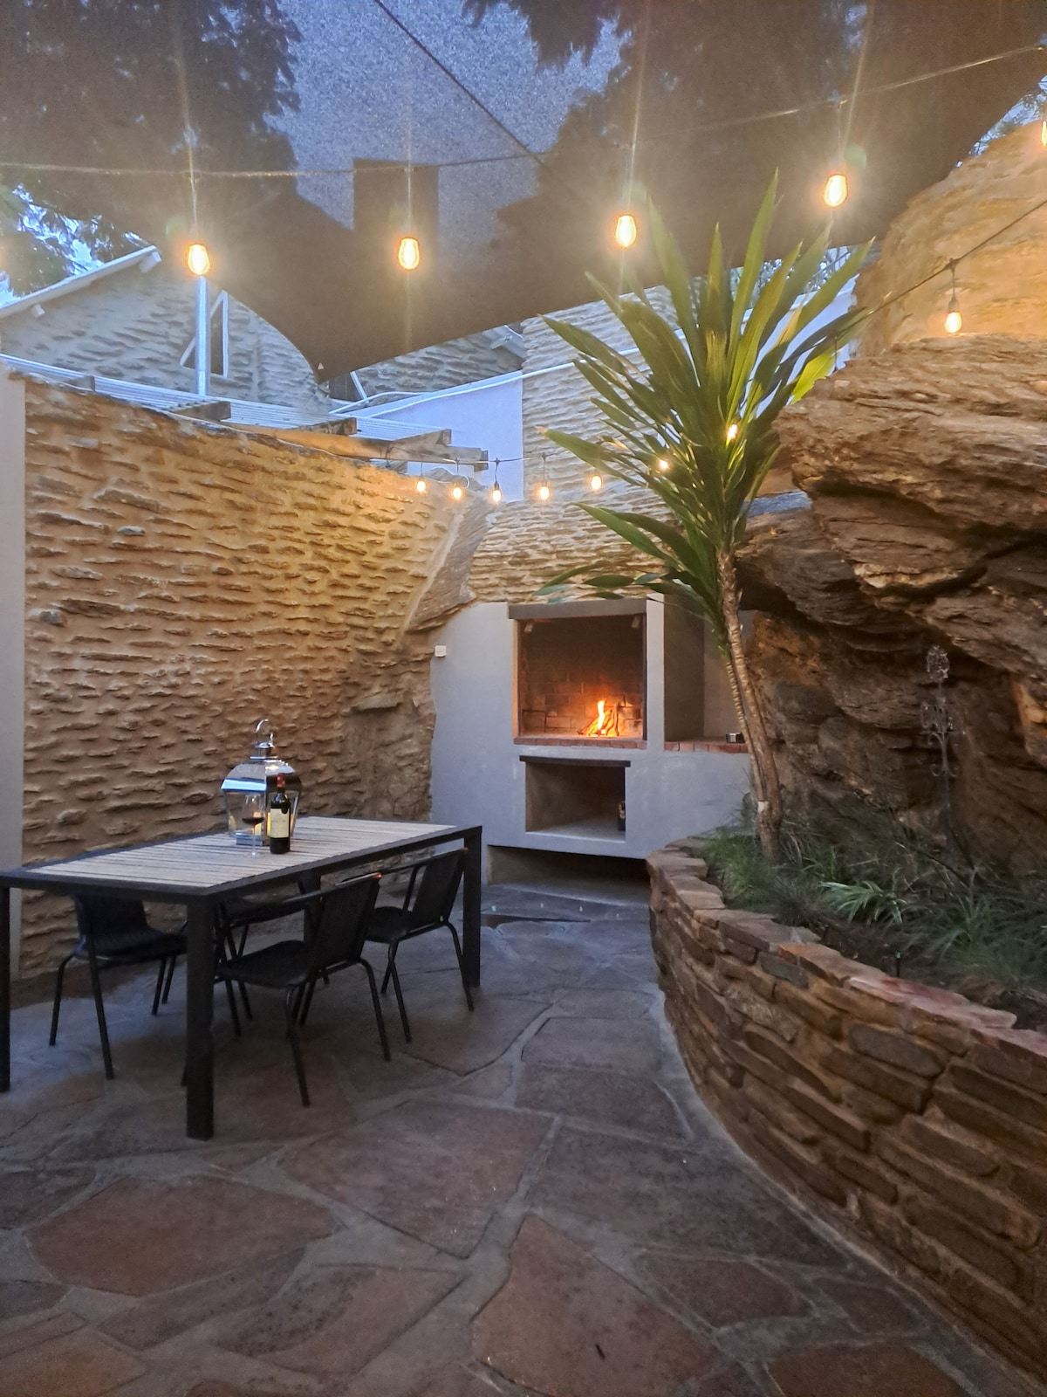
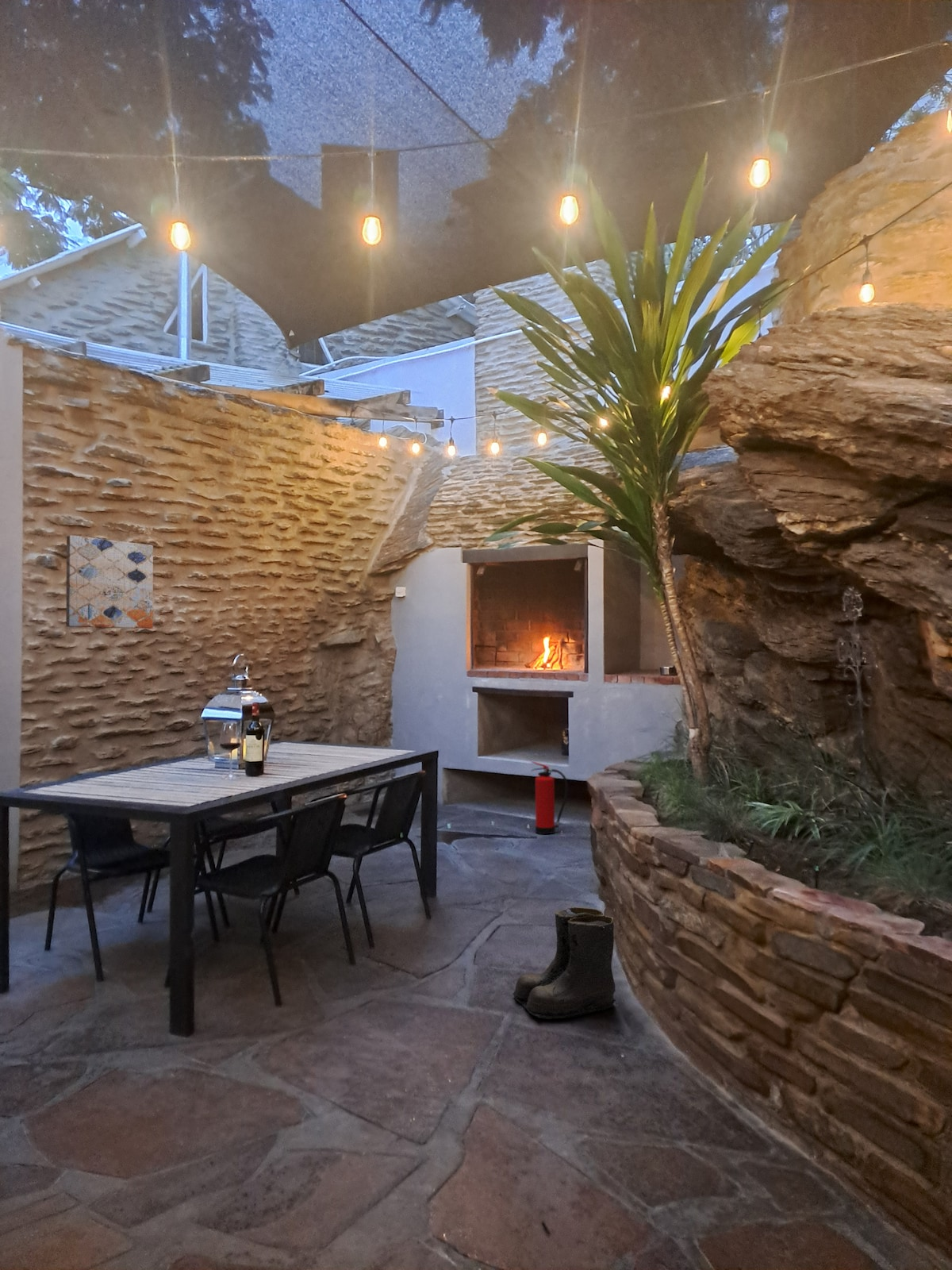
+ boots [512,906,616,1020]
+ wall art [65,534,154,629]
+ fire extinguisher [531,760,569,835]
